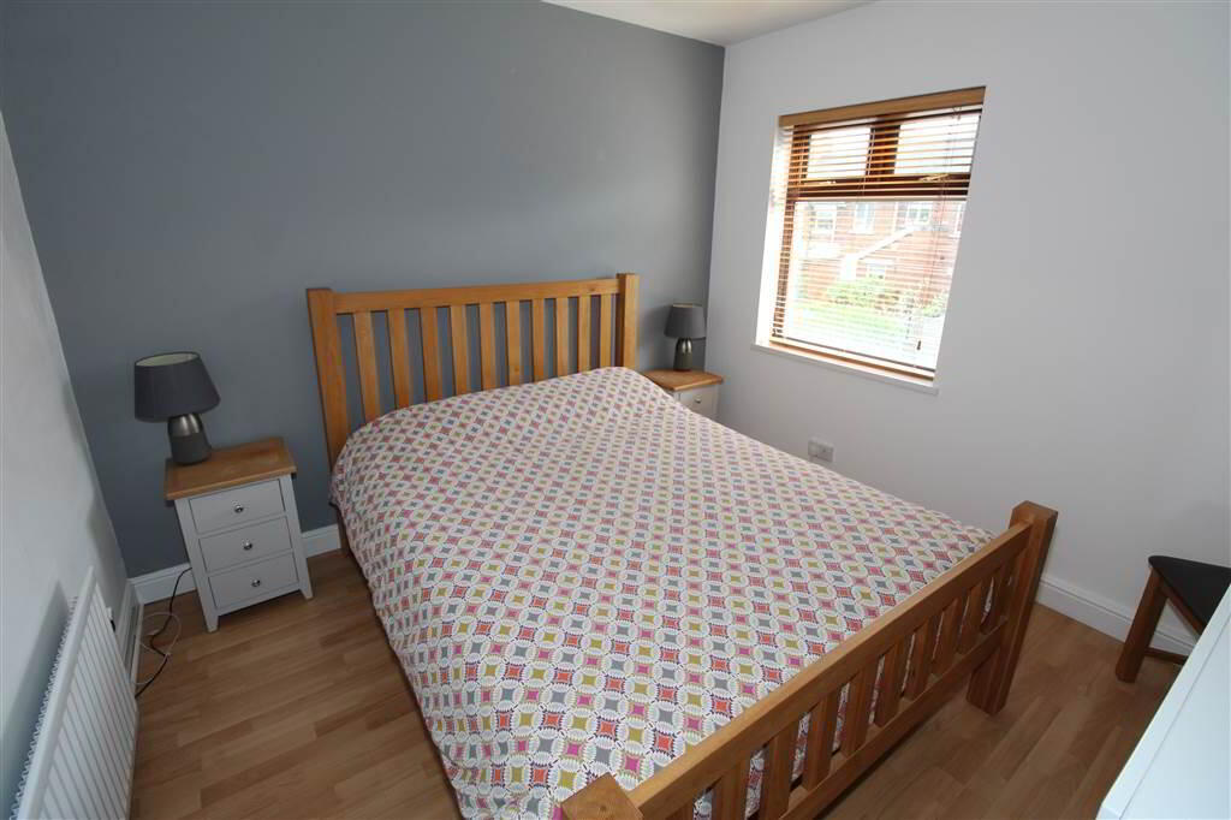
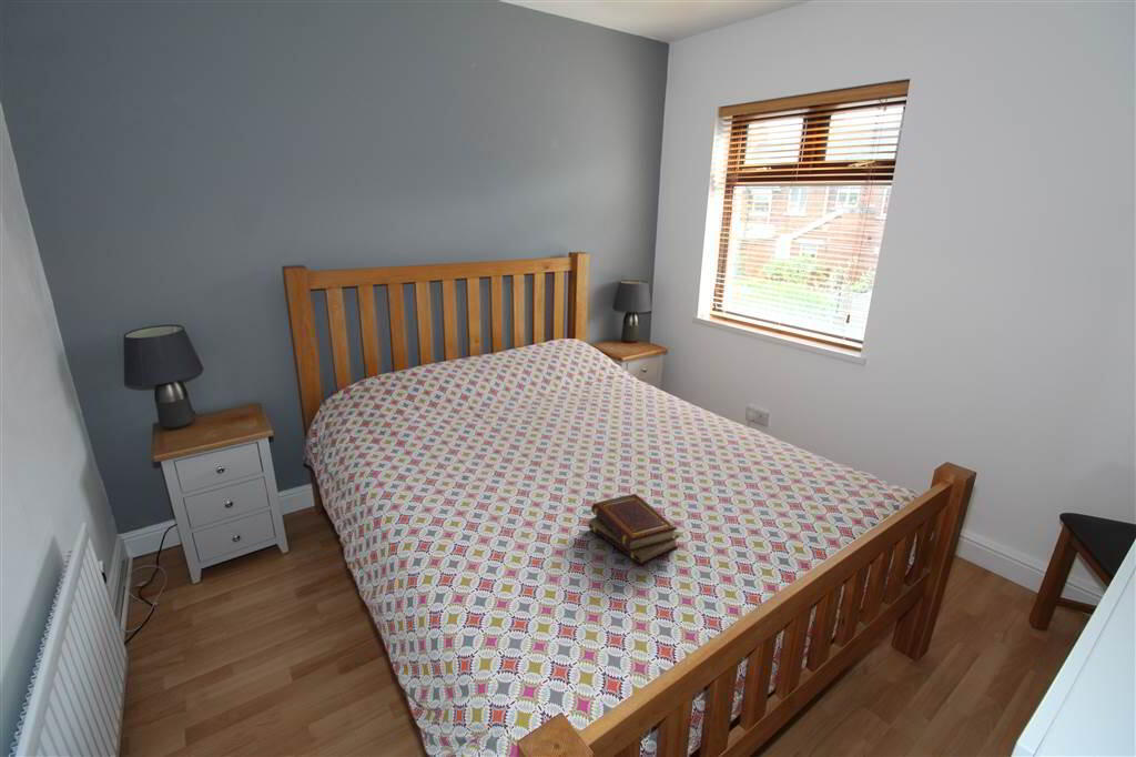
+ book set [586,493,680,565]
